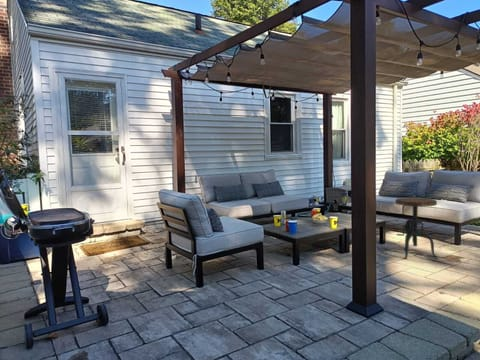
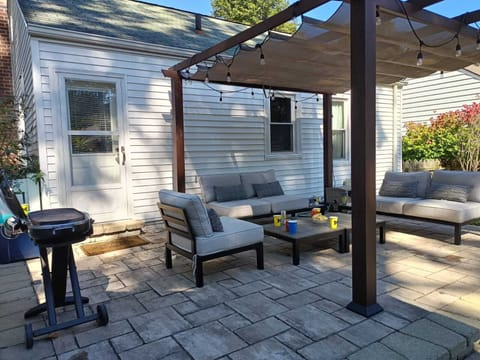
- side table [394,197,438,260]
